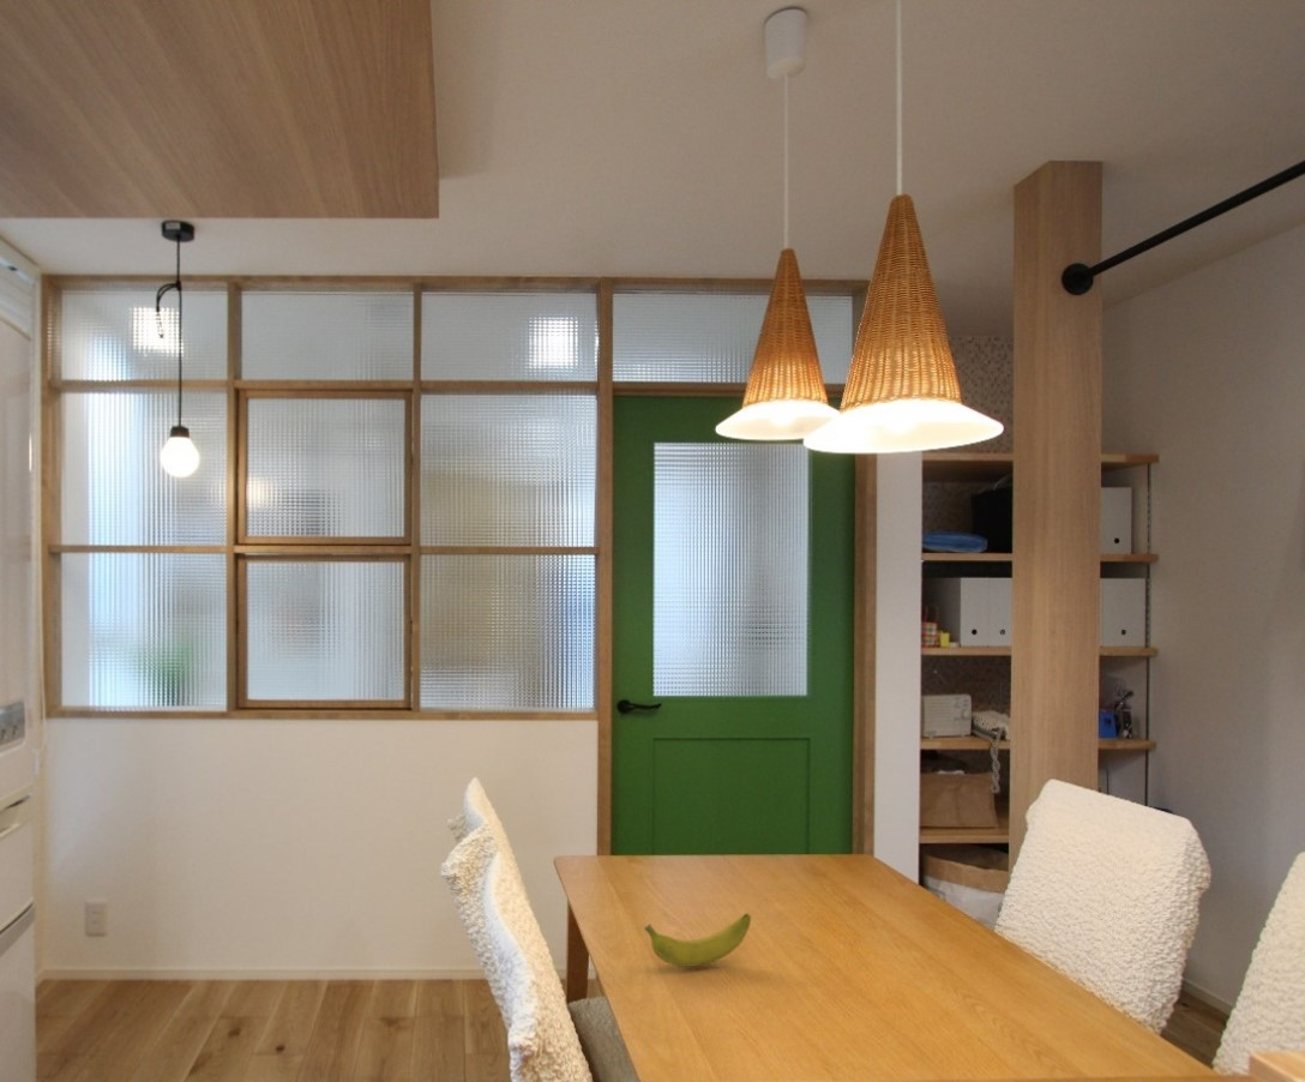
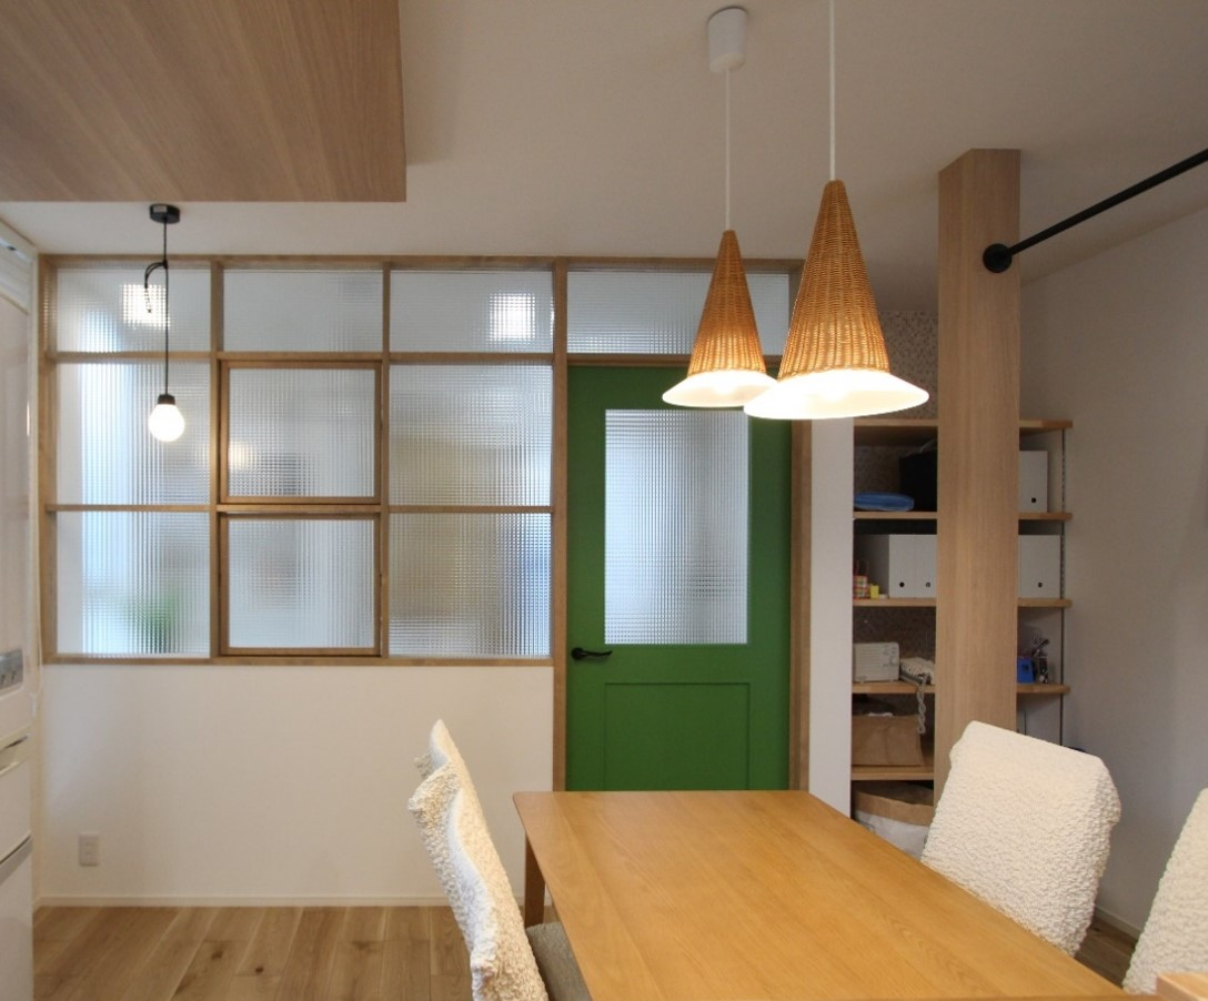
- banana [643,913,752,968]
